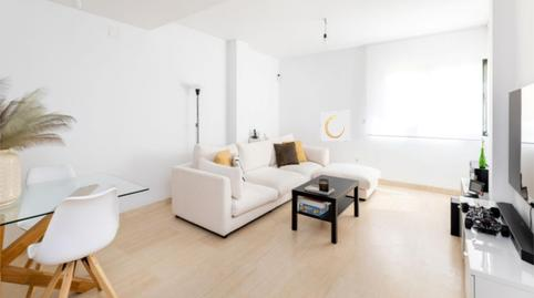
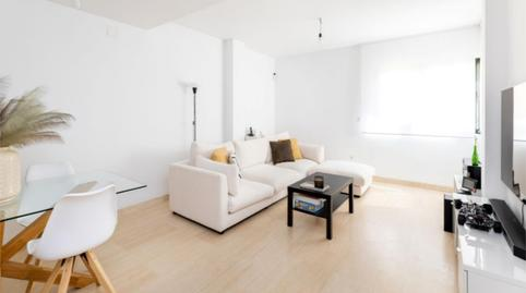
- wall art [319,110,351,143]
